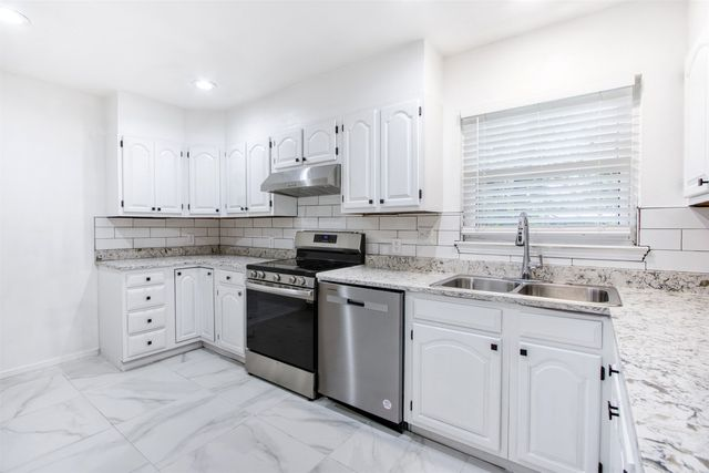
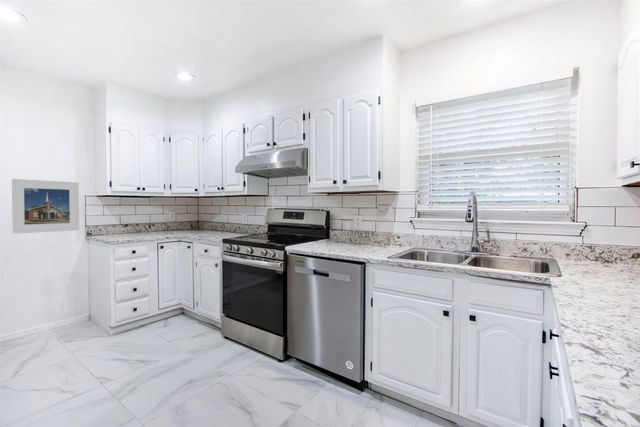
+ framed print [11,178,80,235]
